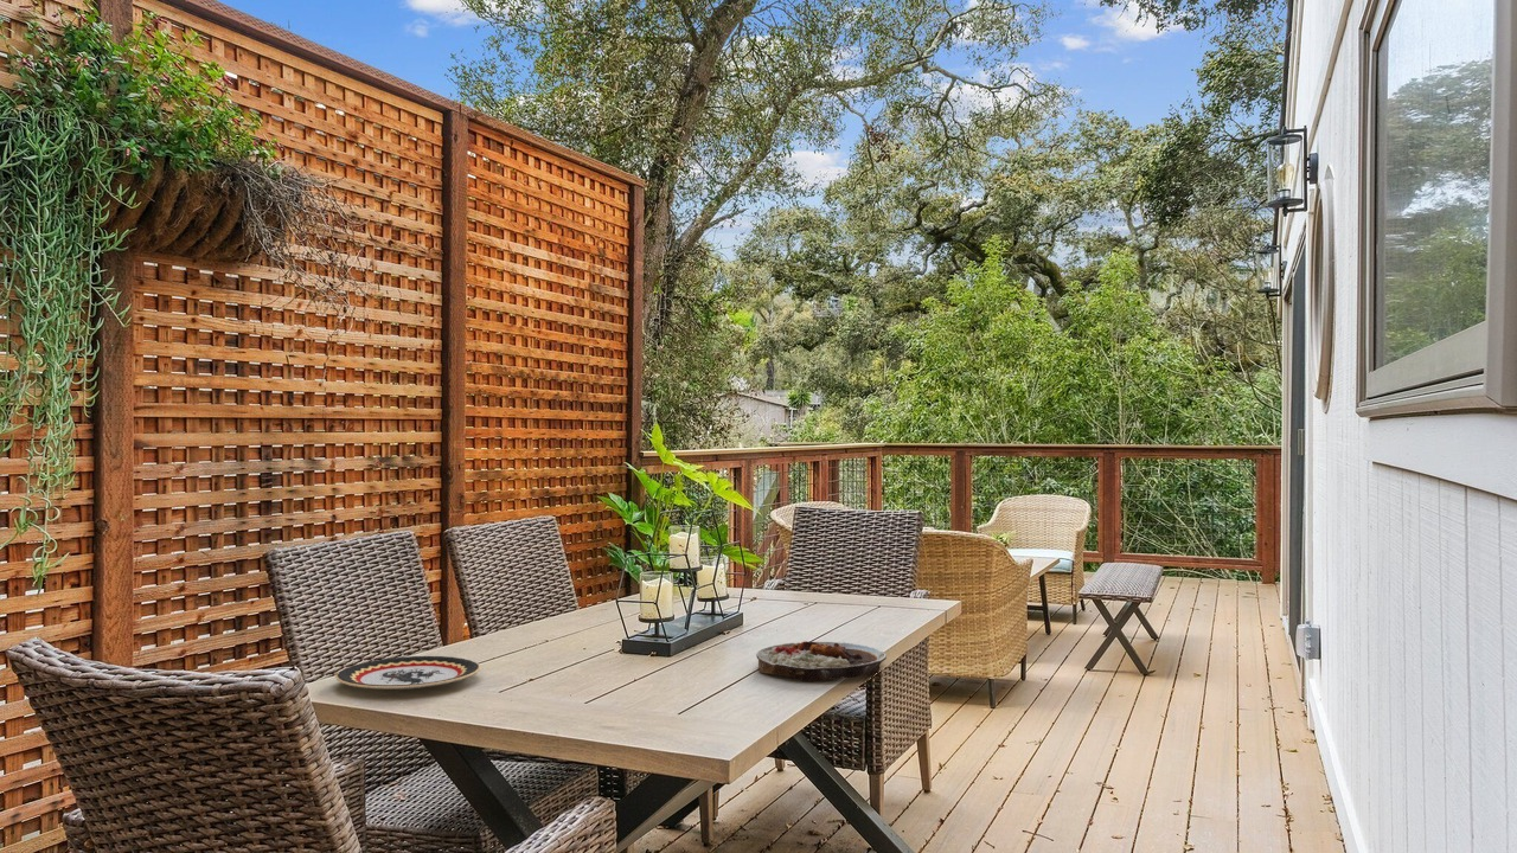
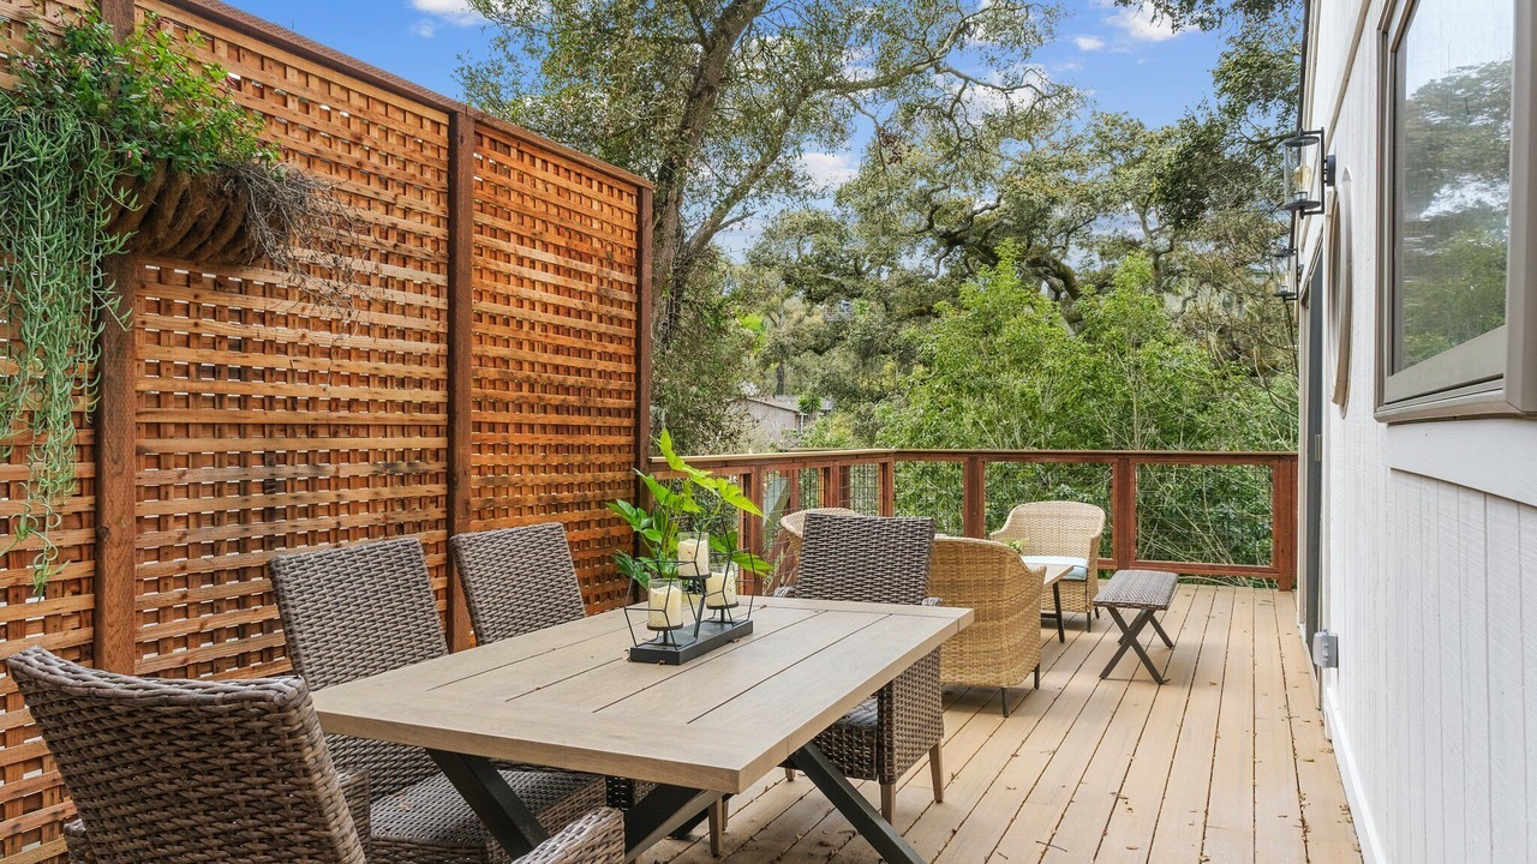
- plate [755,640,888,682]
- plate [334,655,481,691]
